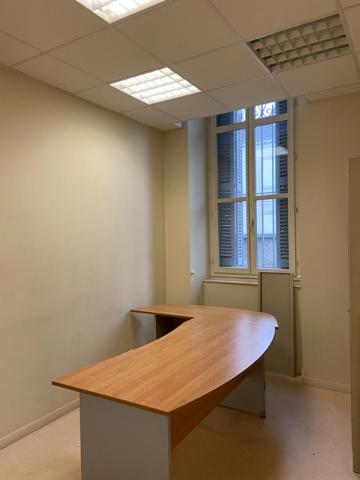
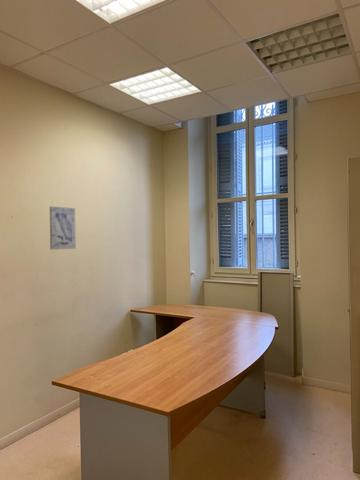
+ wall art [49,205,77,251]
